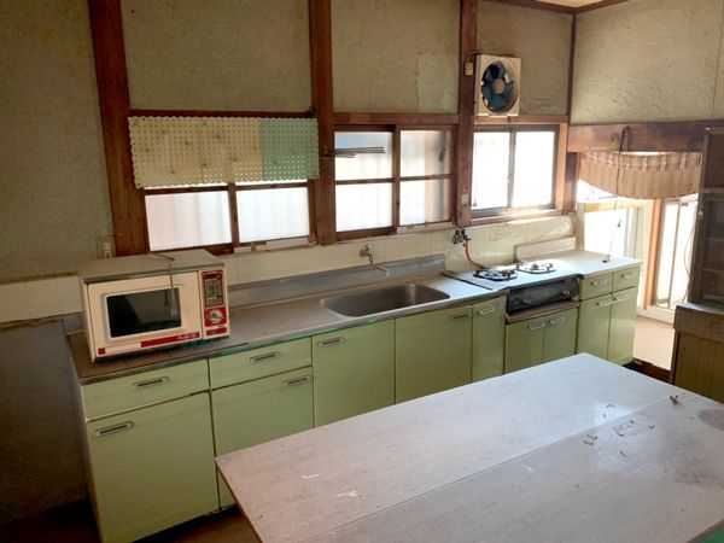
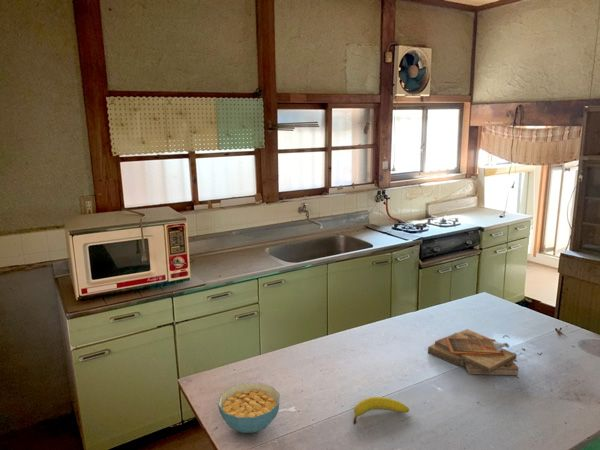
+ cereal bowl [217,382,281,434]
+ fruit [353,396,410,425]
+ clipboard [427,328,519,376]
